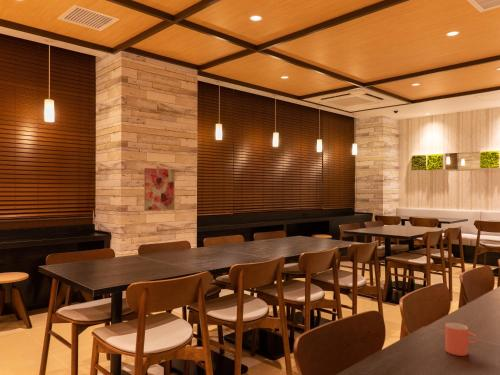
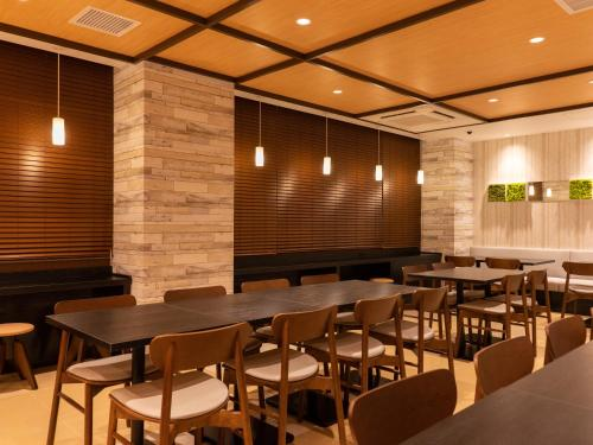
- wall art [143,167,175,212]
- cup [444,322,479,357]
